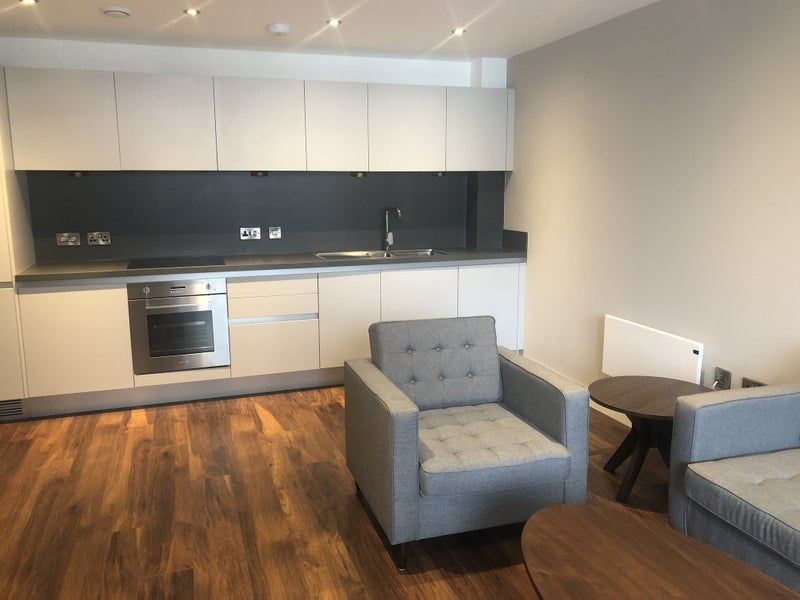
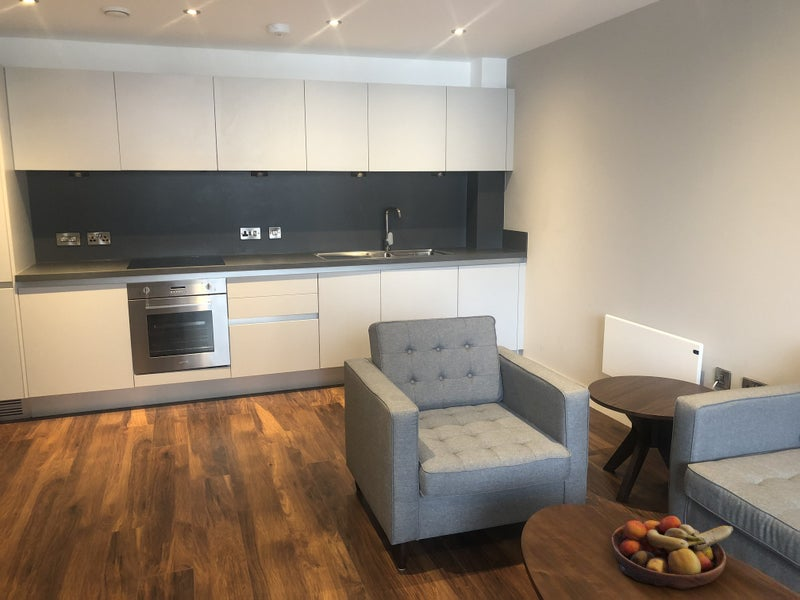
+ fruit bowl [609,515,734,590]
